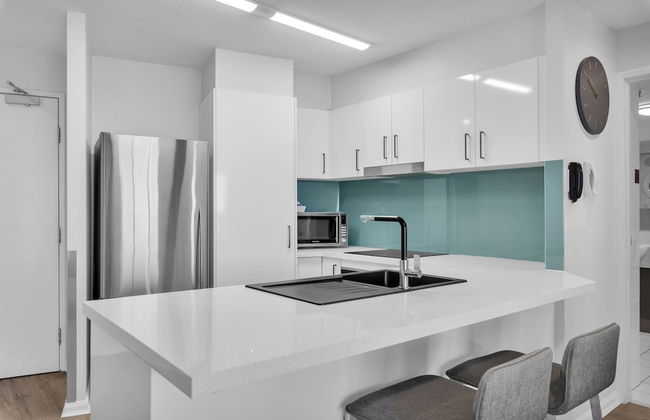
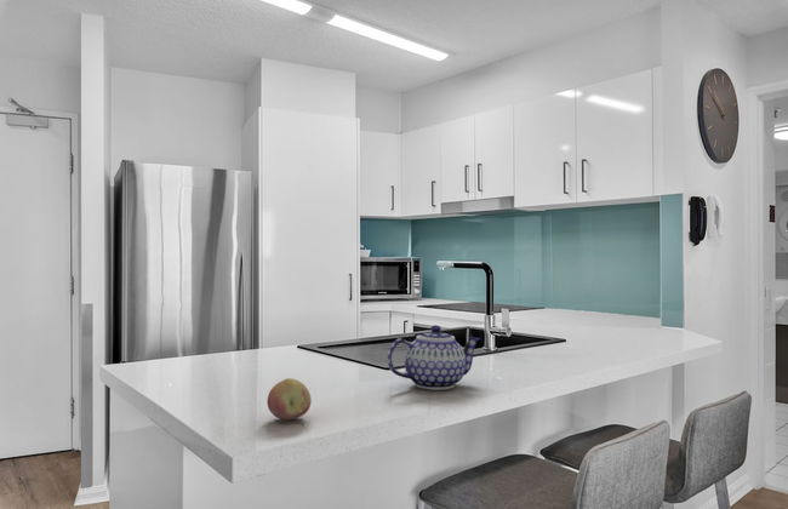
+ teapot [387,324,481,391]
+ fruit [265,377,313,422]
